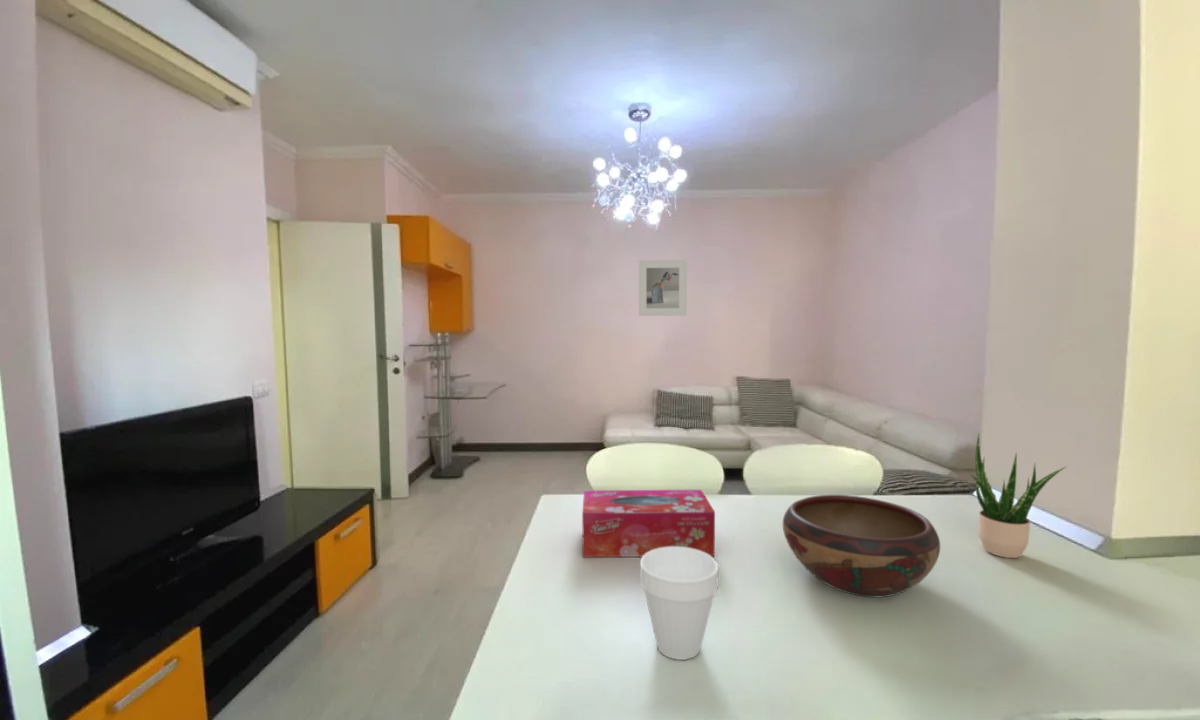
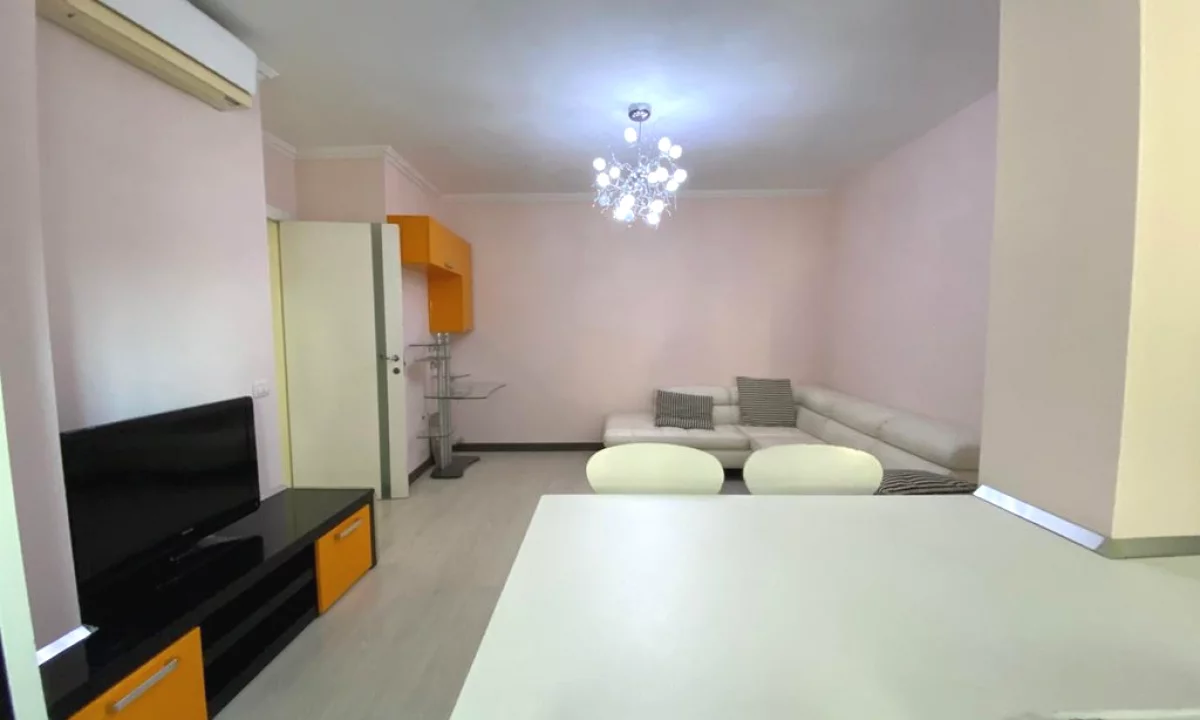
- cup [639,547,720,661]
- potted plant [969,432,1068,559]
- decorative bowl [782,494,941,598]
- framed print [638,259,688,317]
- tissue box [581,489,716,558]
